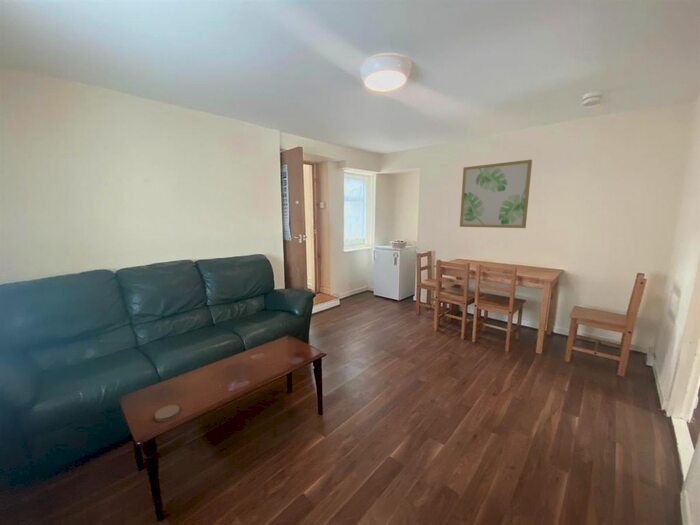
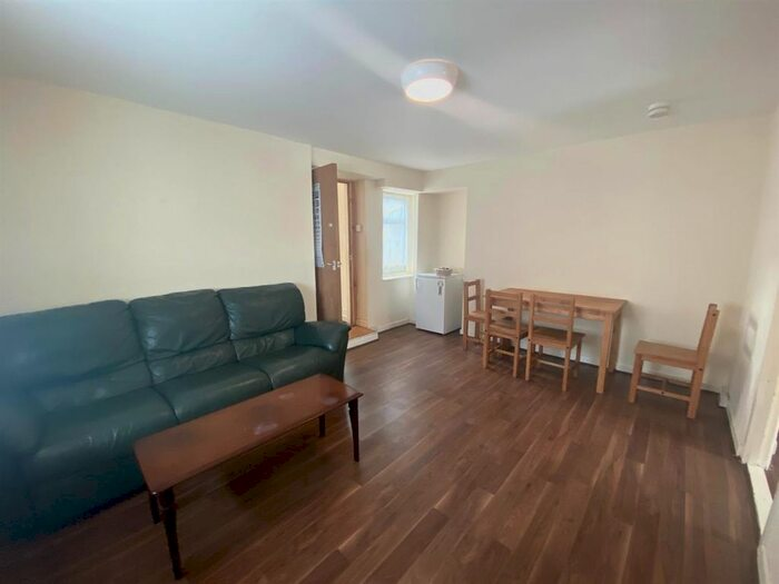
- wall art [459,159,533,229]
- coaster [154,404,181,422]
